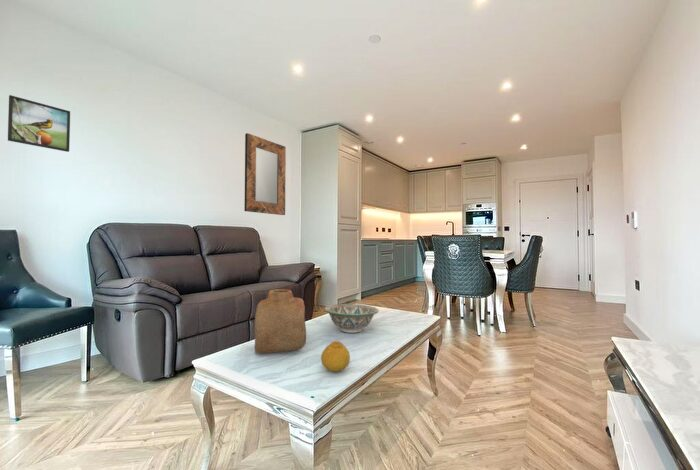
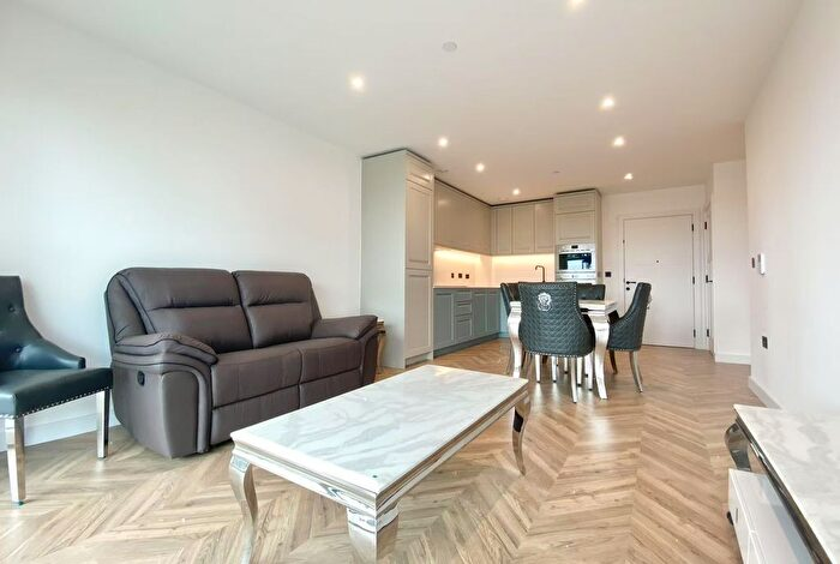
- fruit [320,340,351,373]
- decorative bowl [323,303,380,334]
- vase [253,288,307,355]
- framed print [7,94,71,153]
- home mirror [243,132,287,216]
